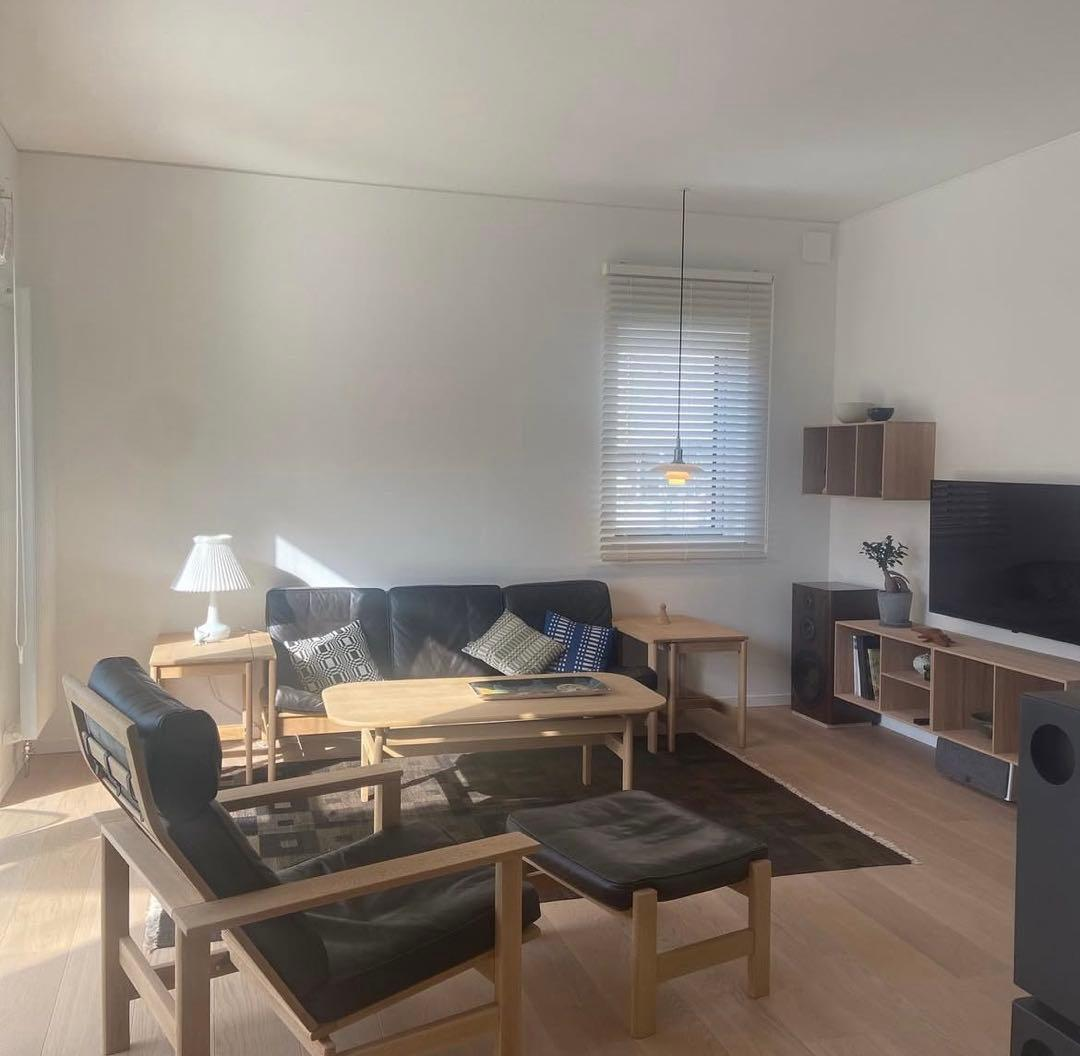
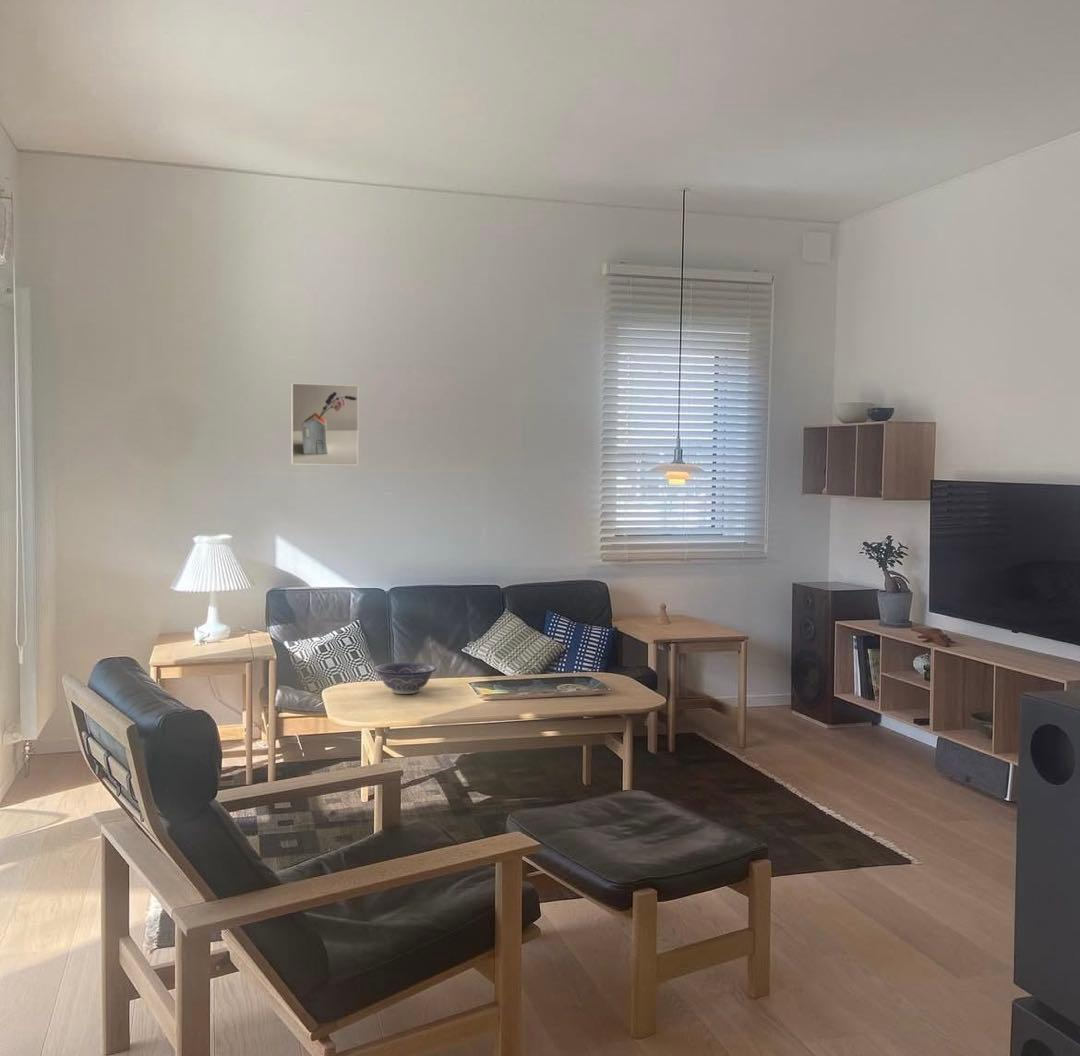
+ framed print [291,382,360,466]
+ decorative bowl [373,661,438,695]
